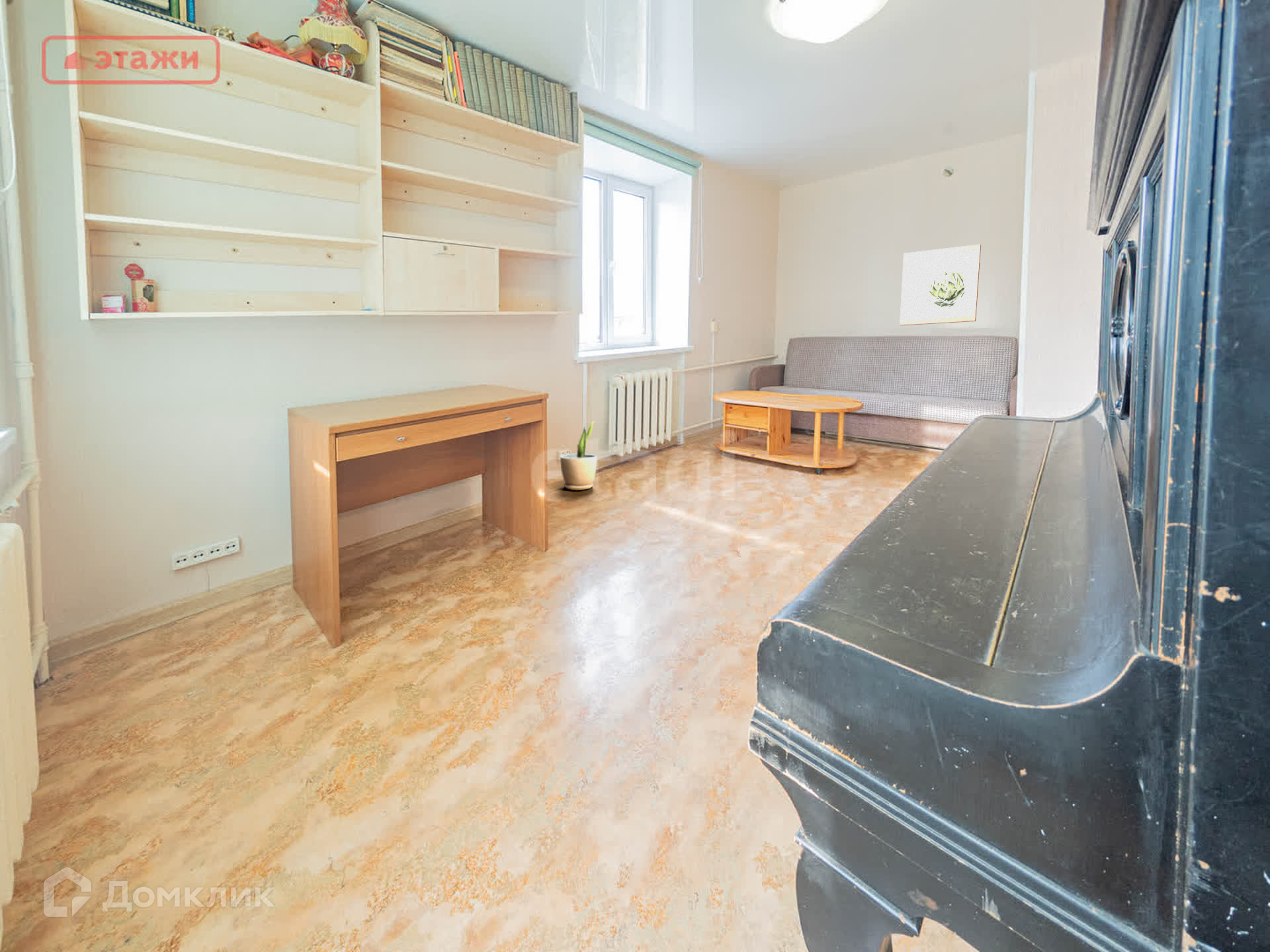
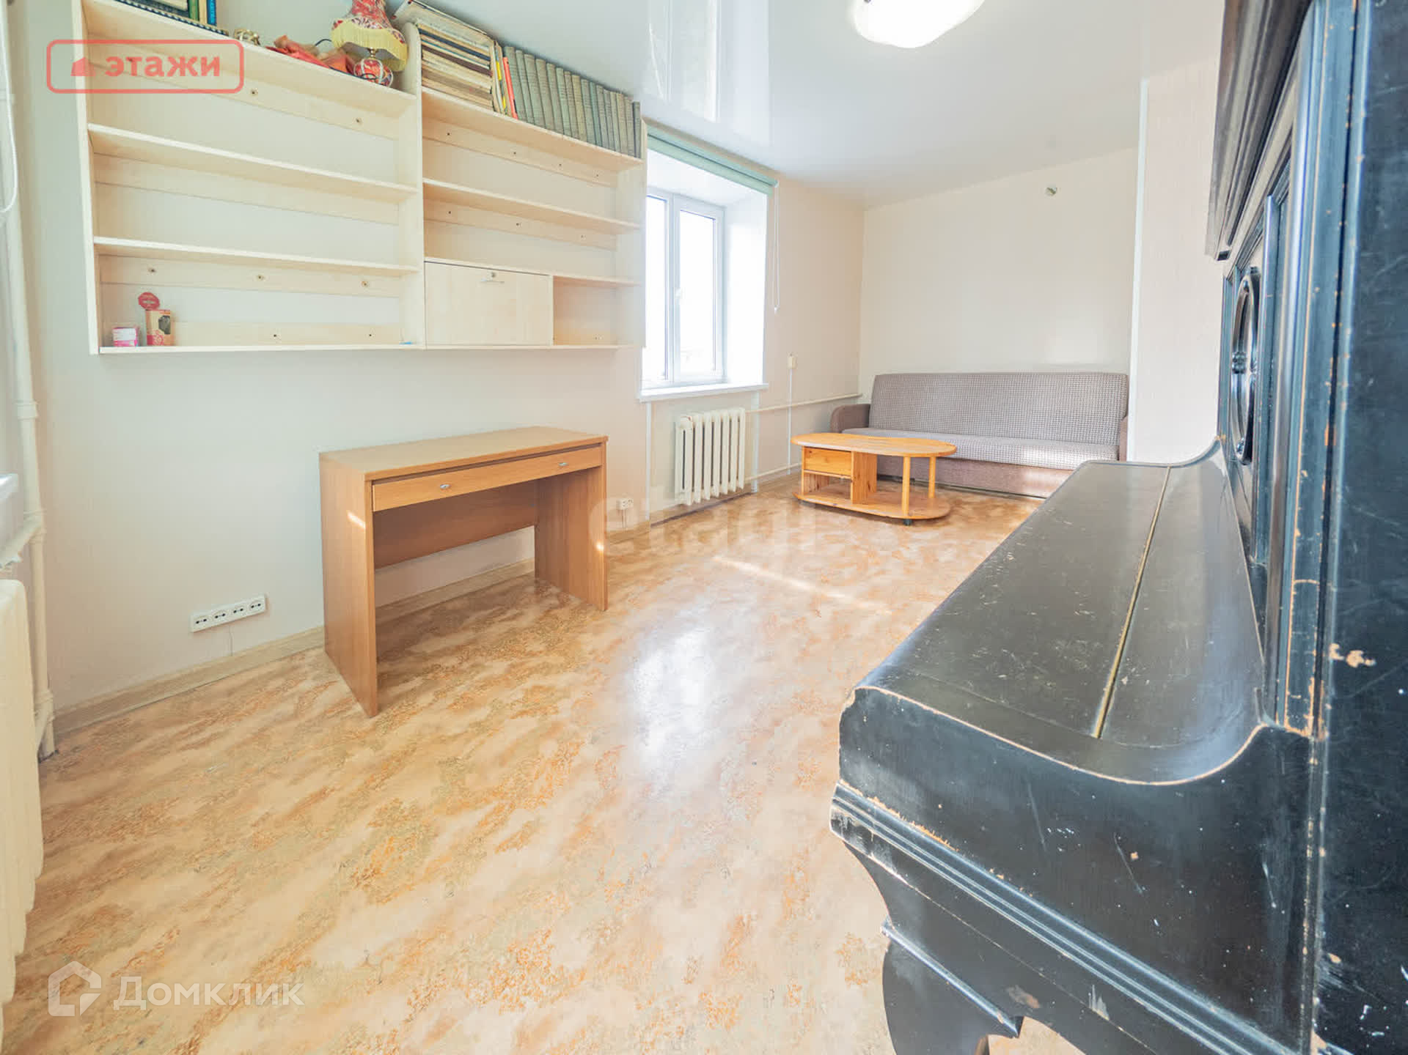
- potted plant [560,420,598,491]
- wall art [899,244,982,326]
